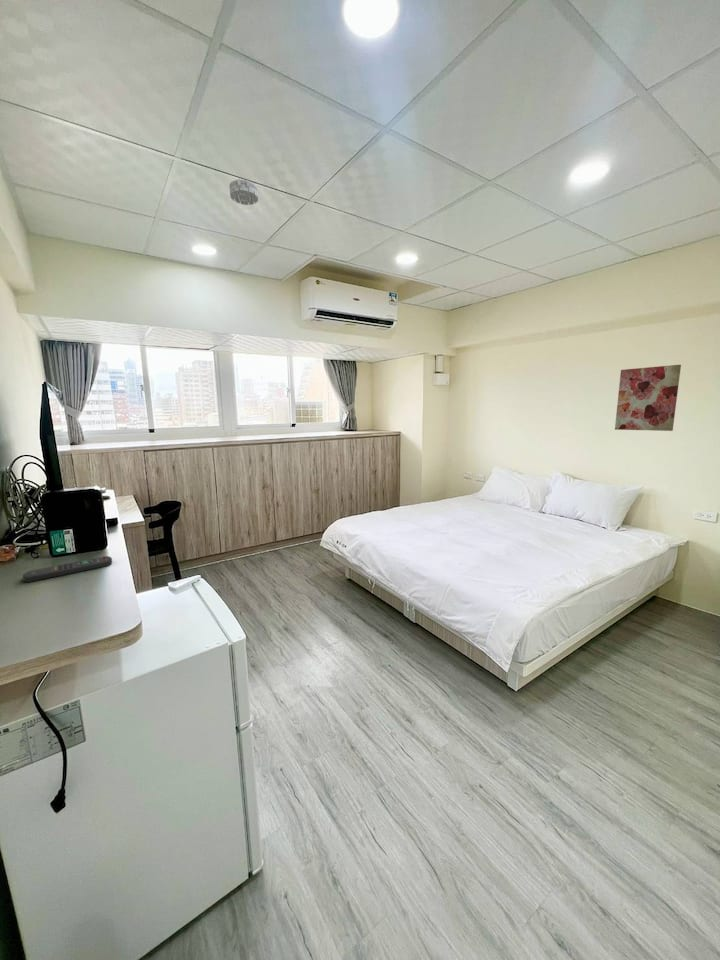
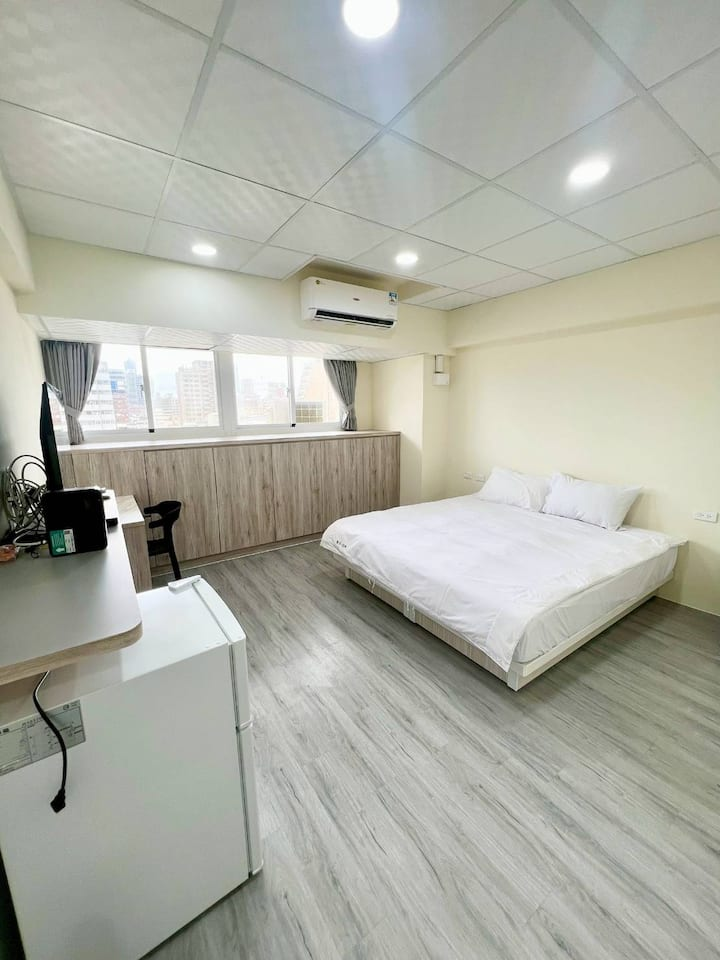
- remote control [22,555,113,583]
- smoke detector [228,178,259,206]
- wall art [614,364,682,432]
